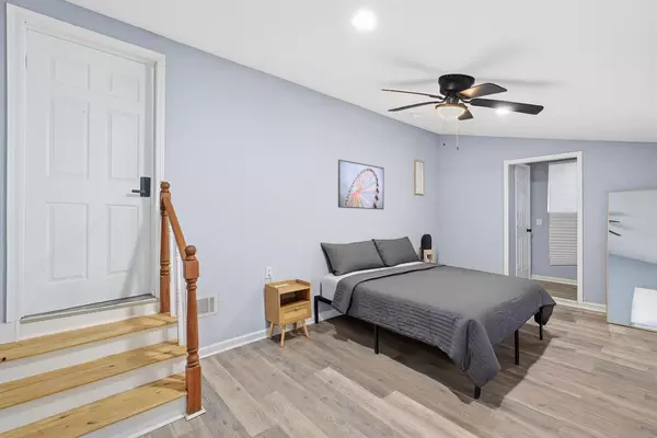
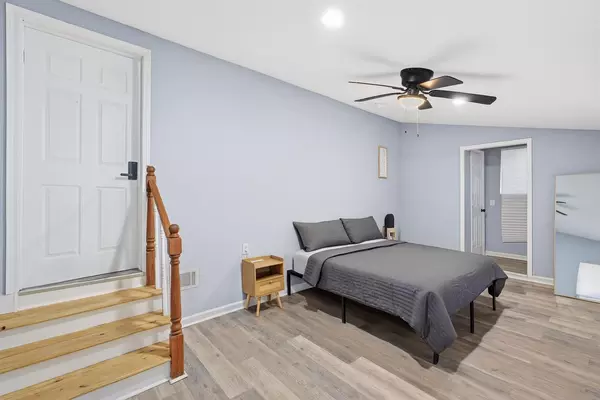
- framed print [337,159,385,210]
